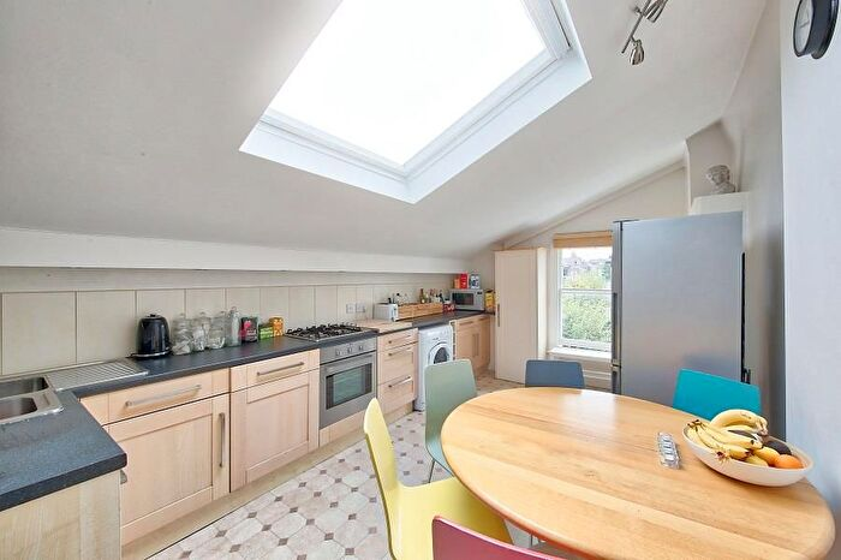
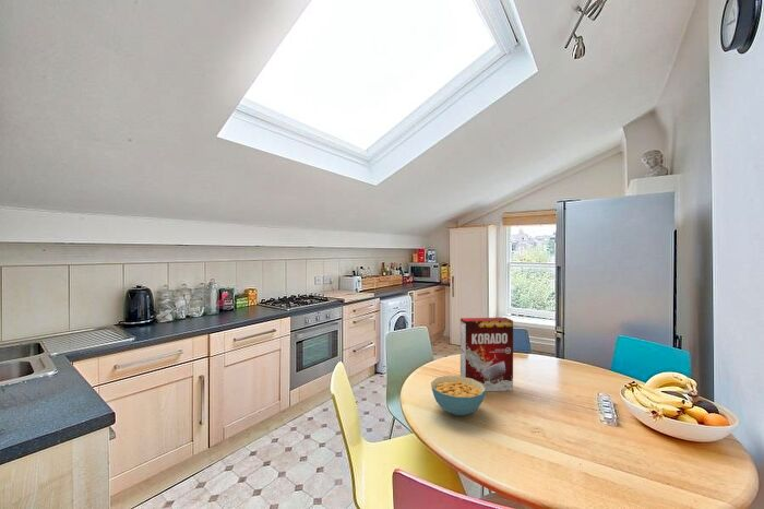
+ cereal bowl [430,375,487,416]
+ cereal box [459,317,514,392]
